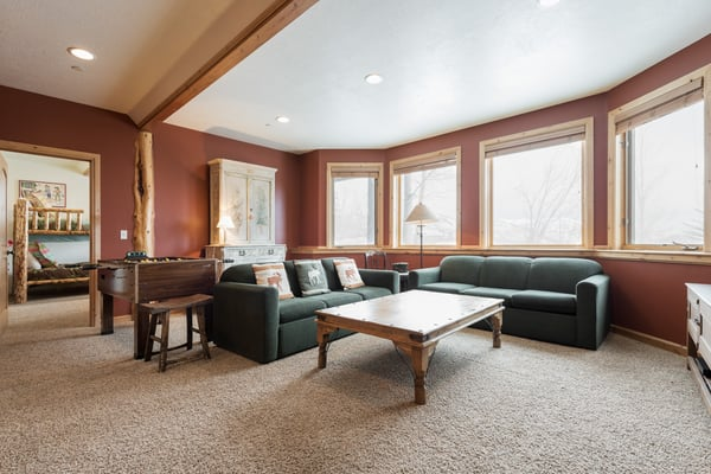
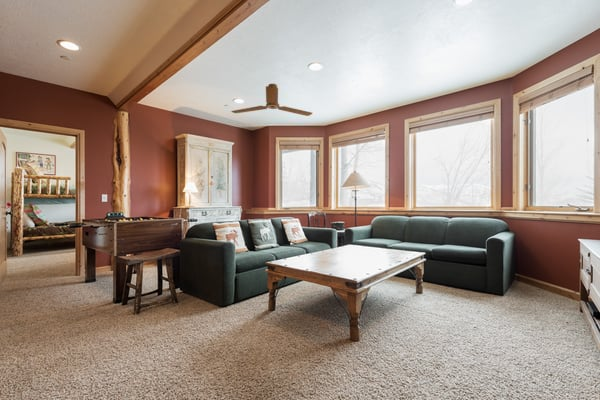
+ ceiling fan [230,83,314,117]
